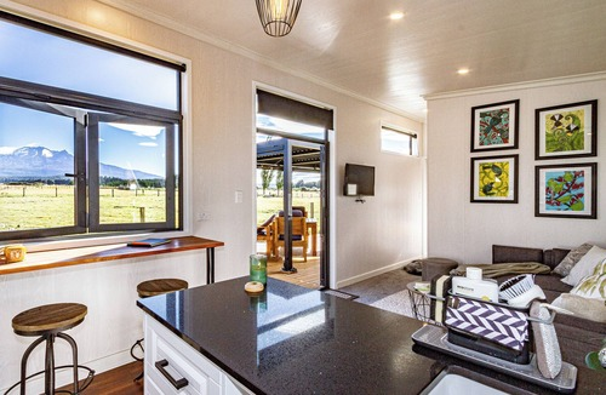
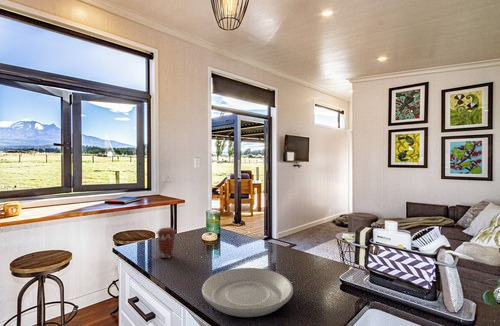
+ plate [201,267,294,318]
+ coffee cup [156,227,177,259]
